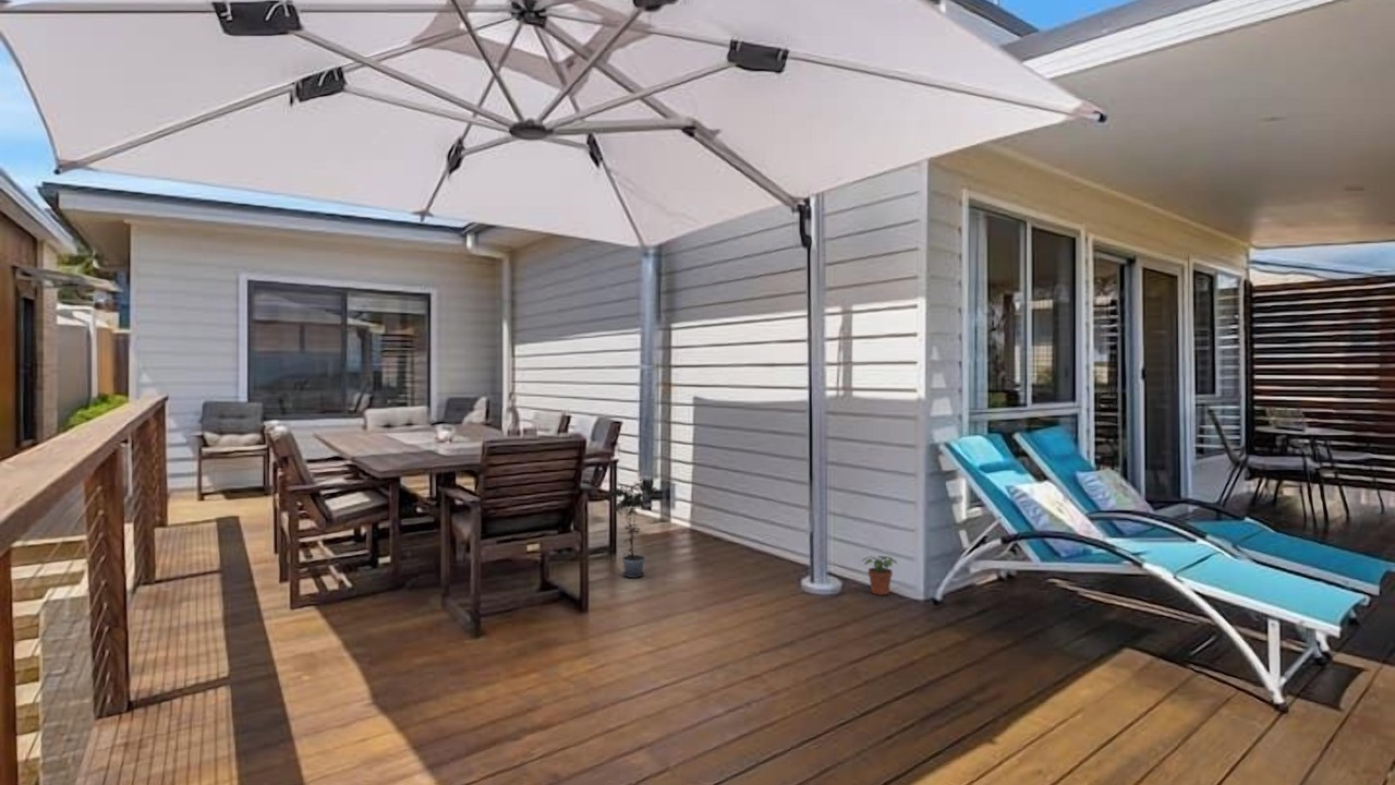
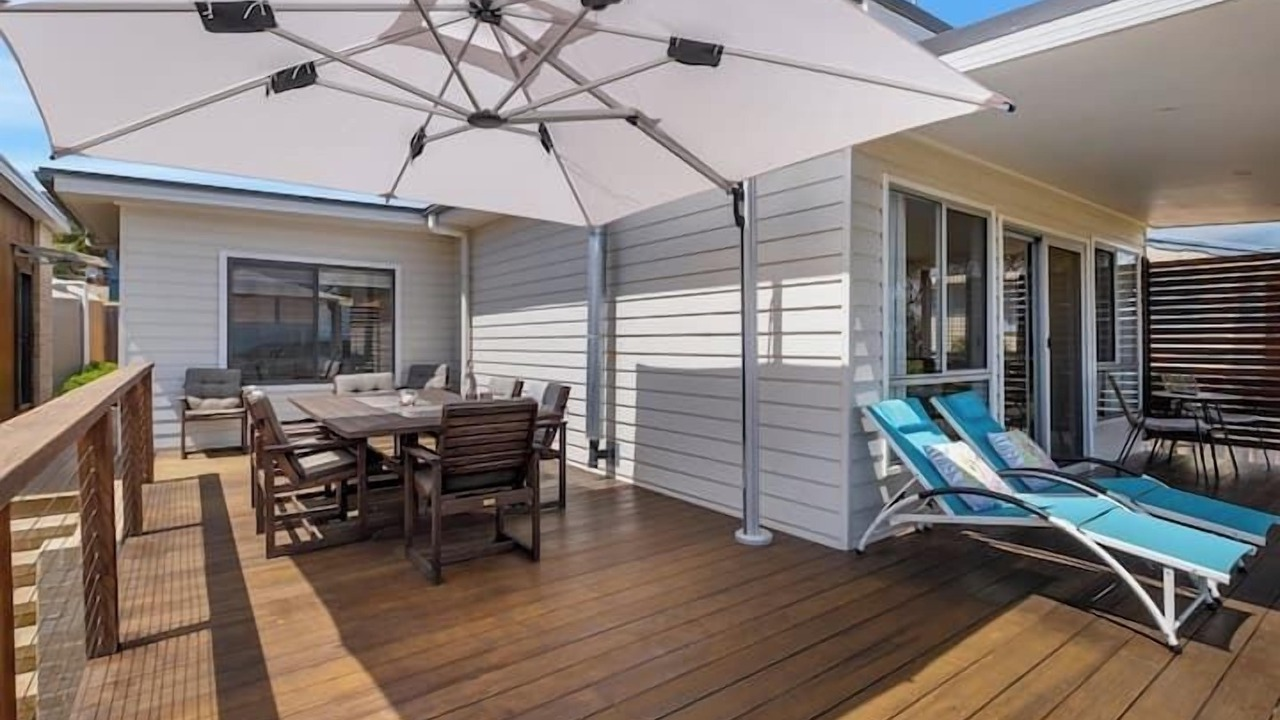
- potted plant [606,476,660,579]
- potted plant [861,555,898,596]
